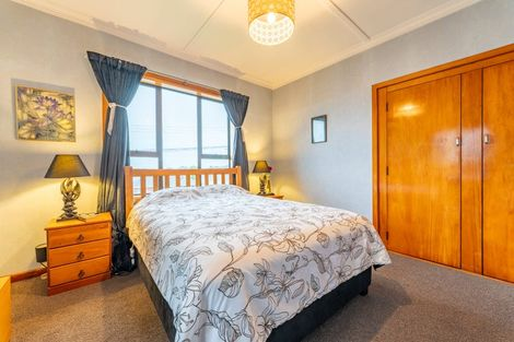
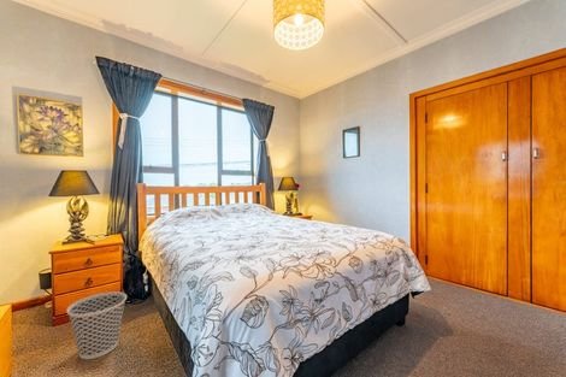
+ wastebasket [66,290,128,360]
